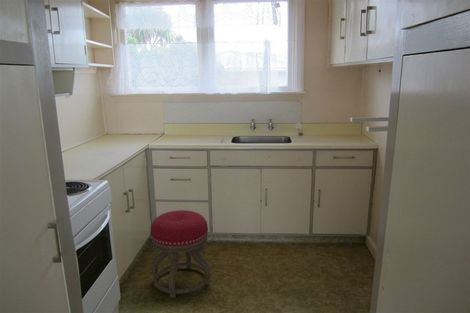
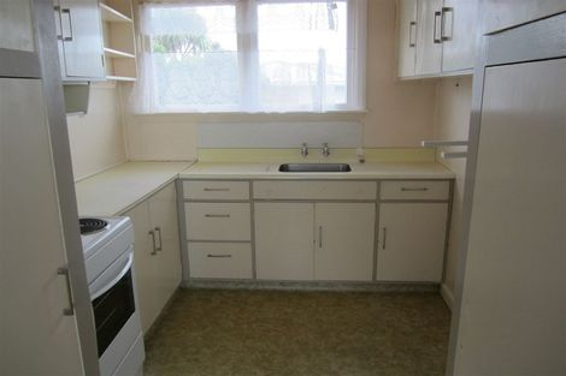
- stool [149,209,212,299]
